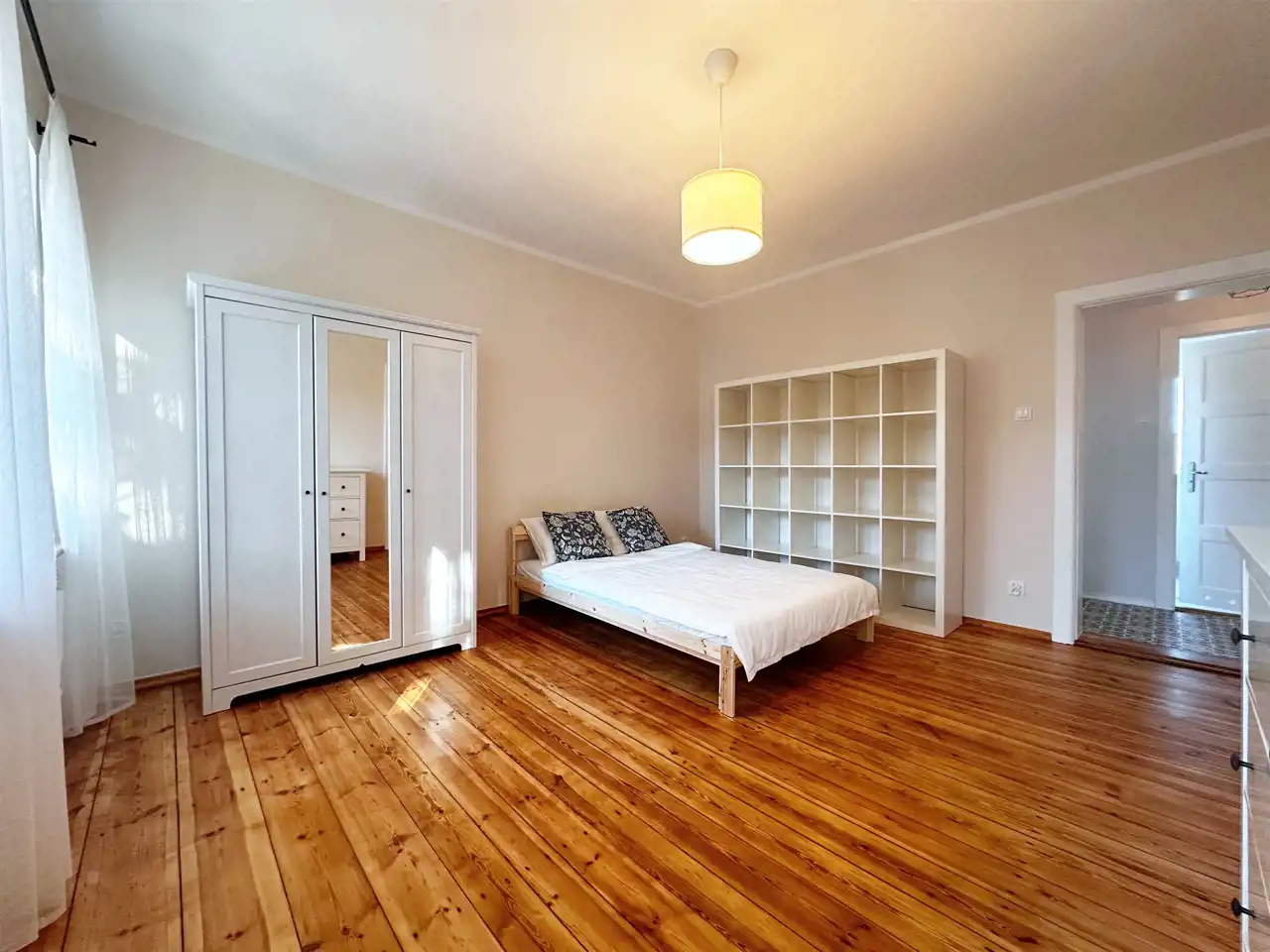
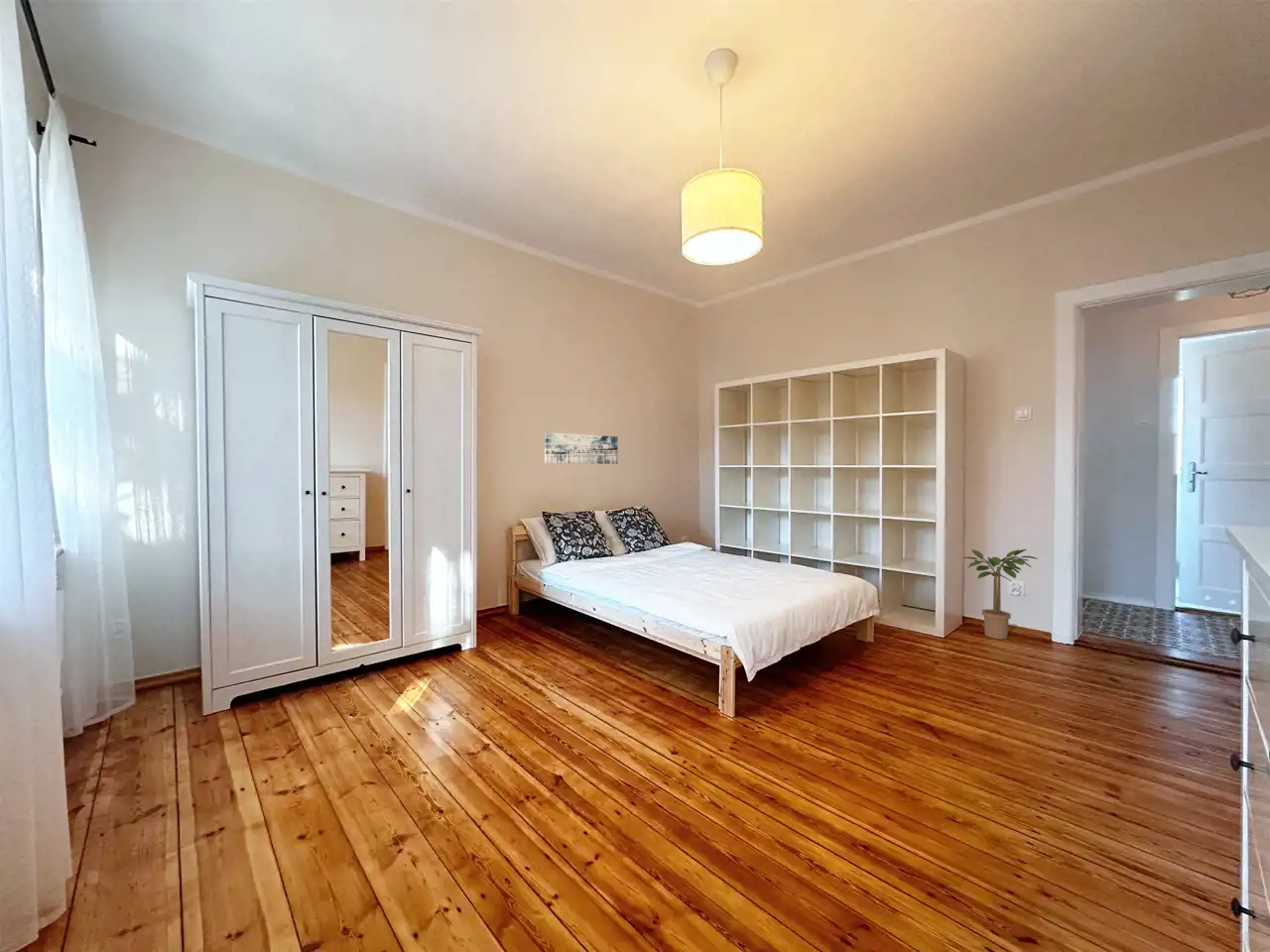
+ wall art [544,431,619,465]
+ potted plant [961,548,1039,641]
